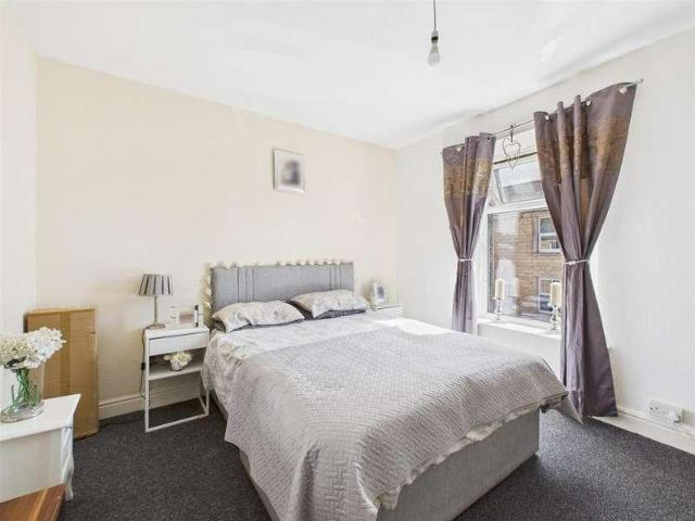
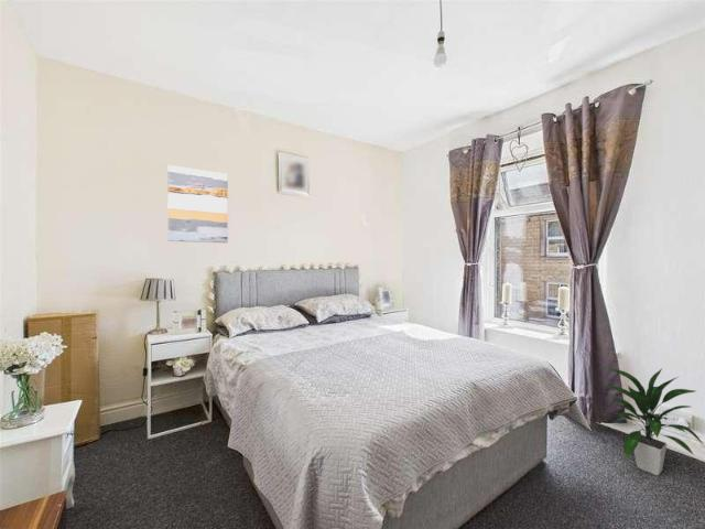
+ wall art [166,164,229,244]
+ indoor plant [600,367,705,477]
